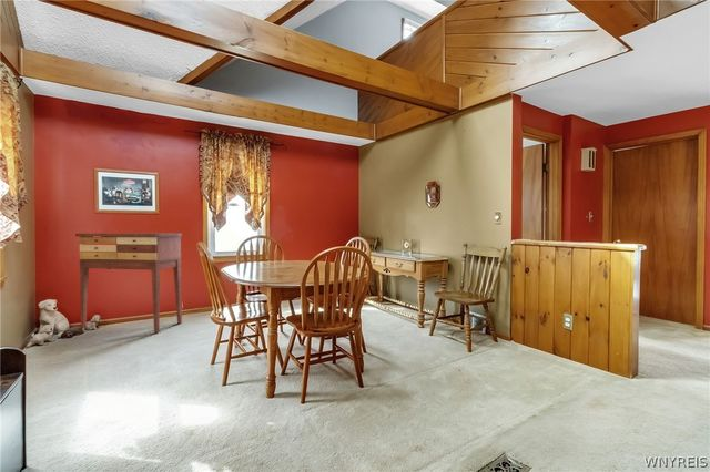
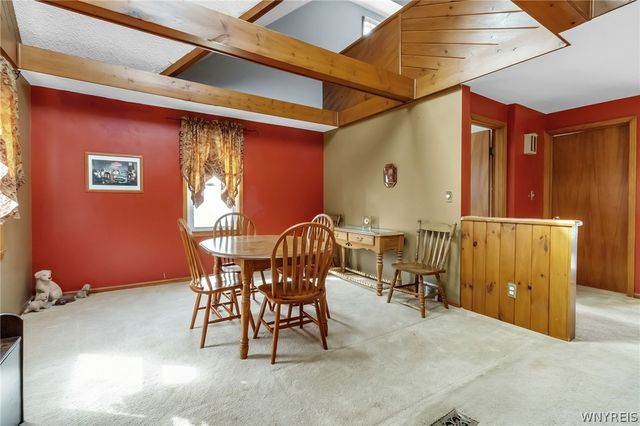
- console table [74,232,183,334]
